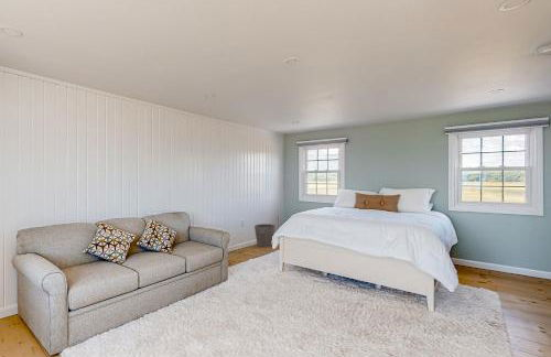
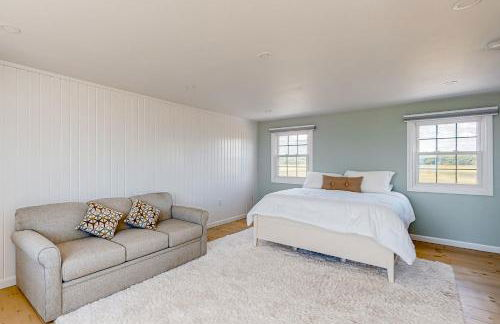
- waste bin [253,223,277,248]
